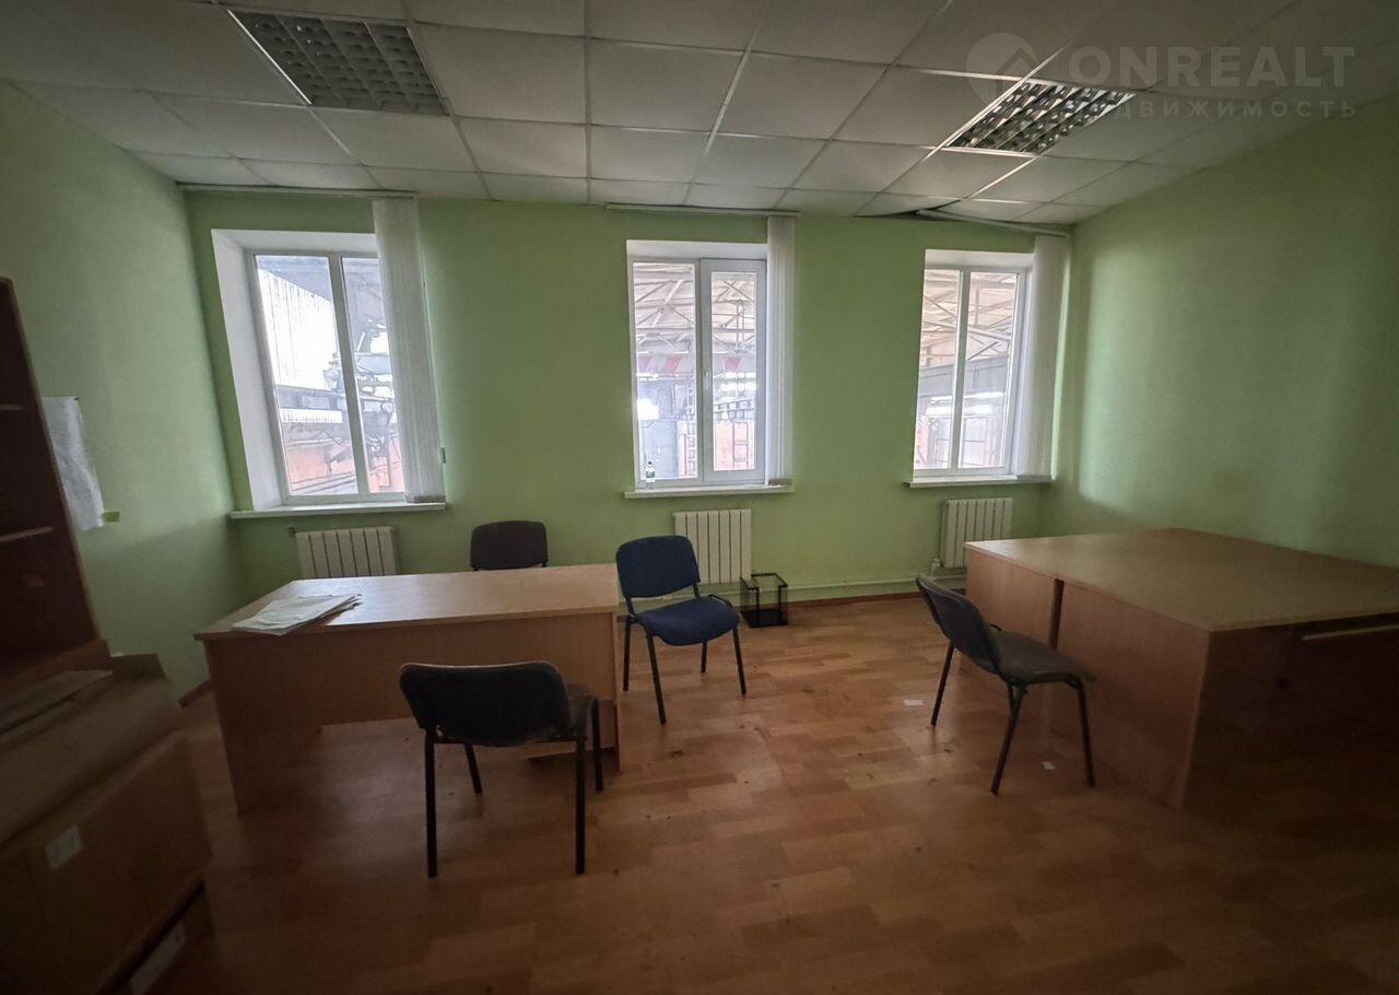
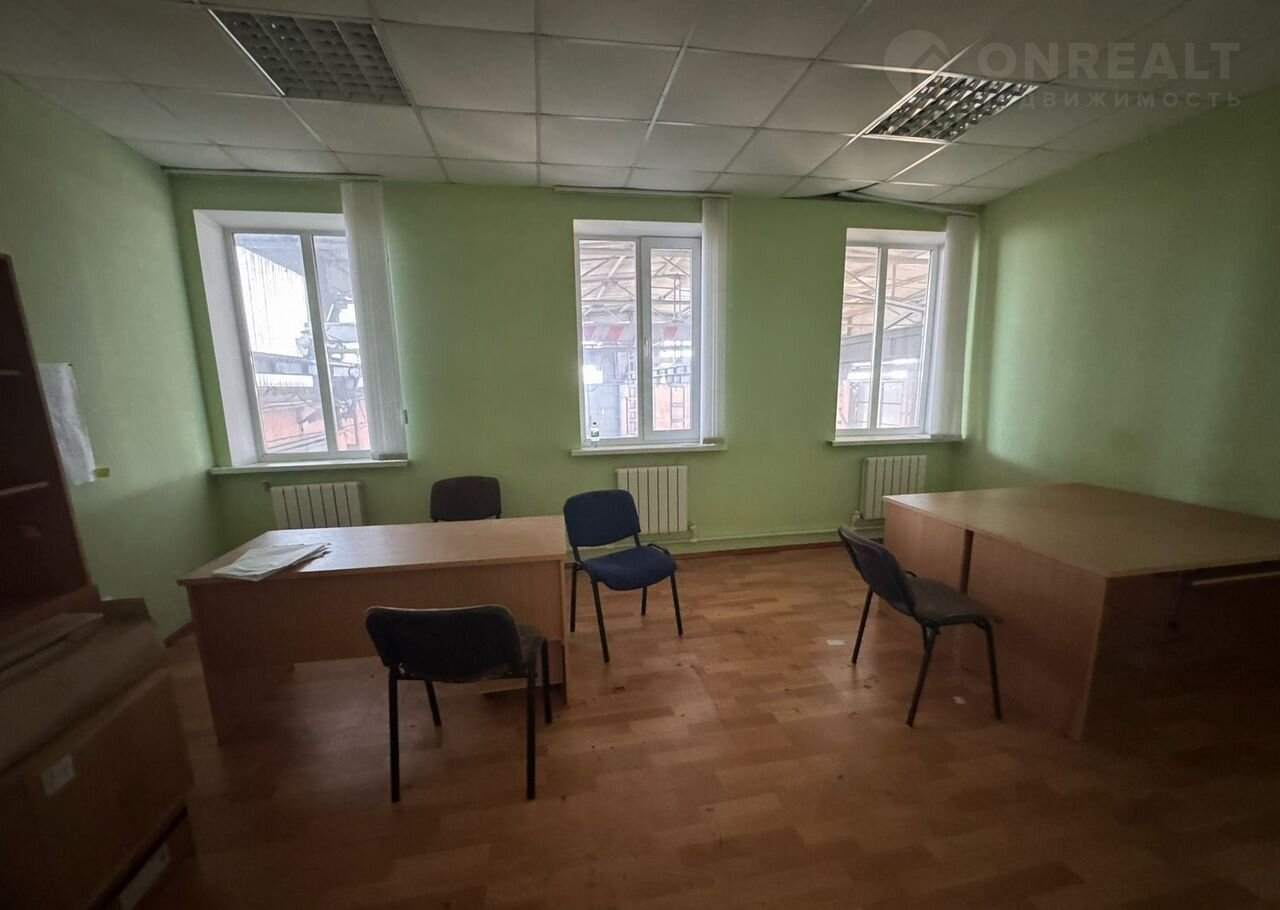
- wastebasket [739,571,789,629]
